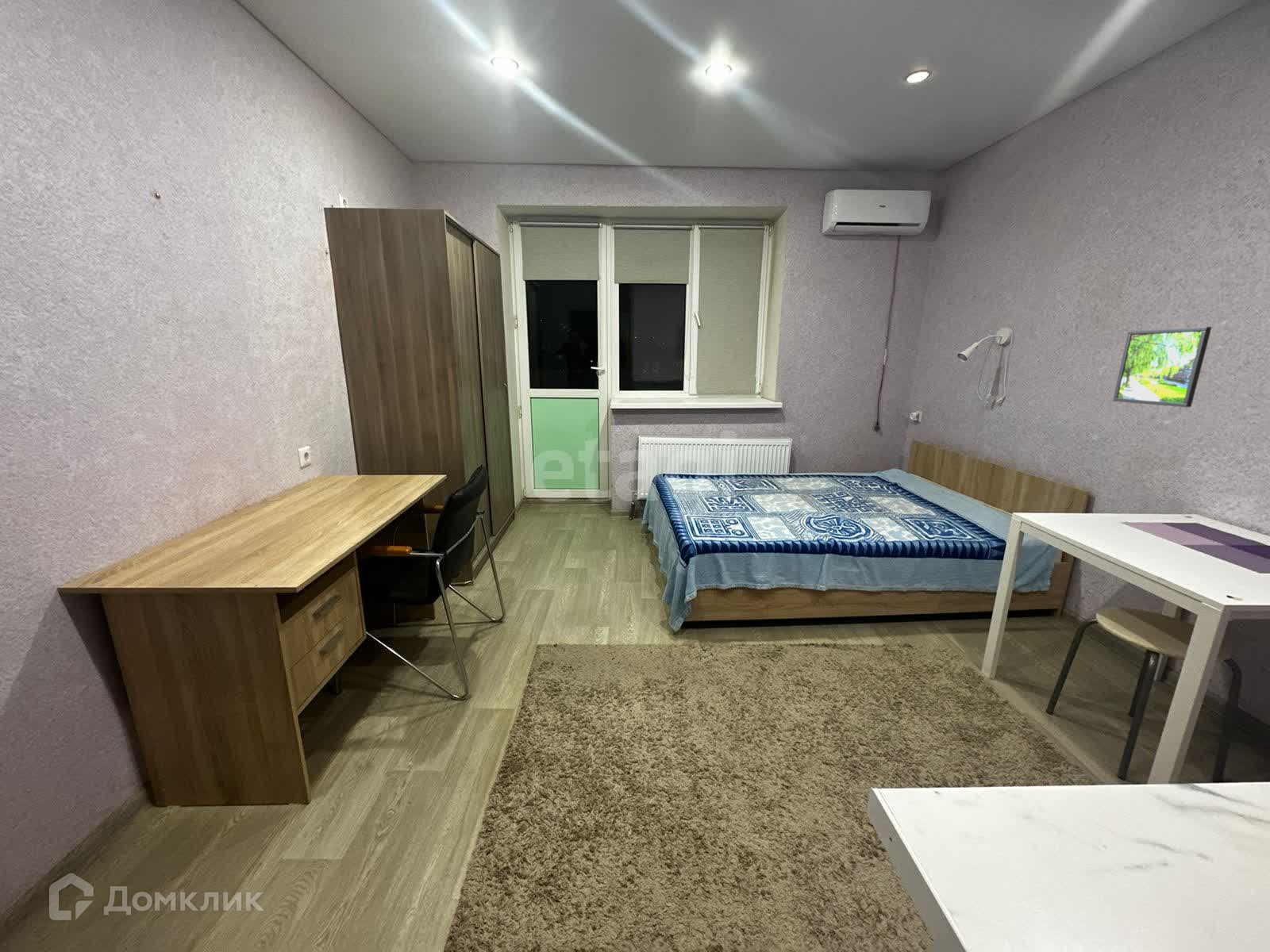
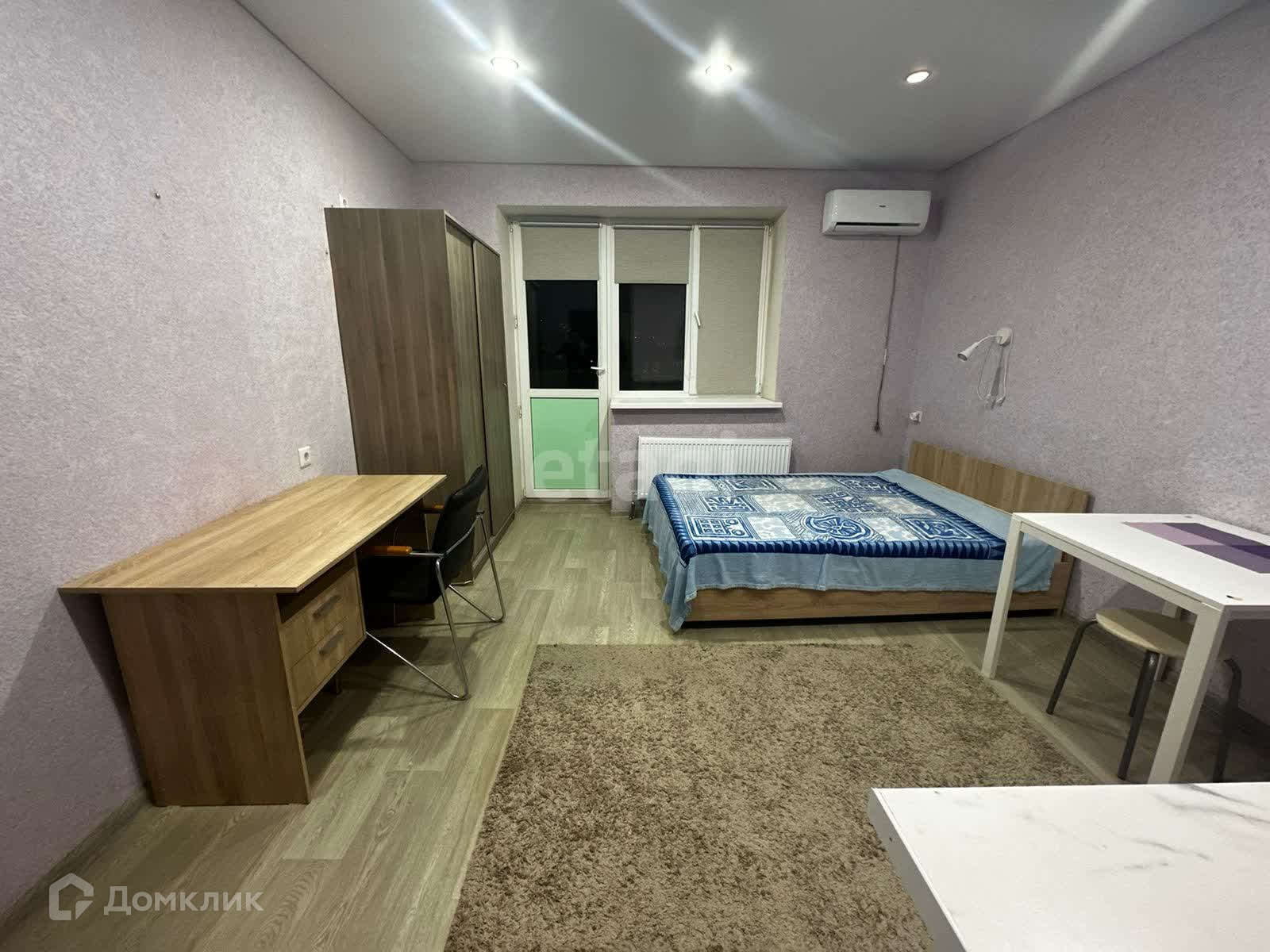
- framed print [1112,326,1212,408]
